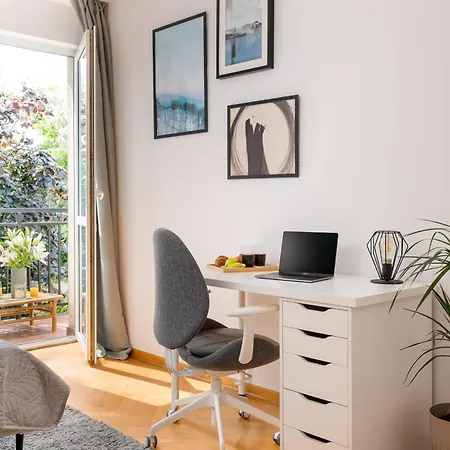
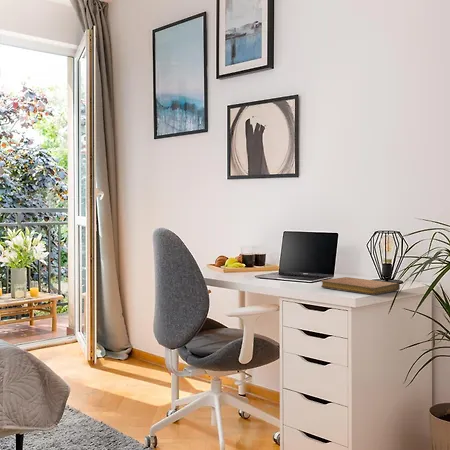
+ notebook [320,276,401,296]
